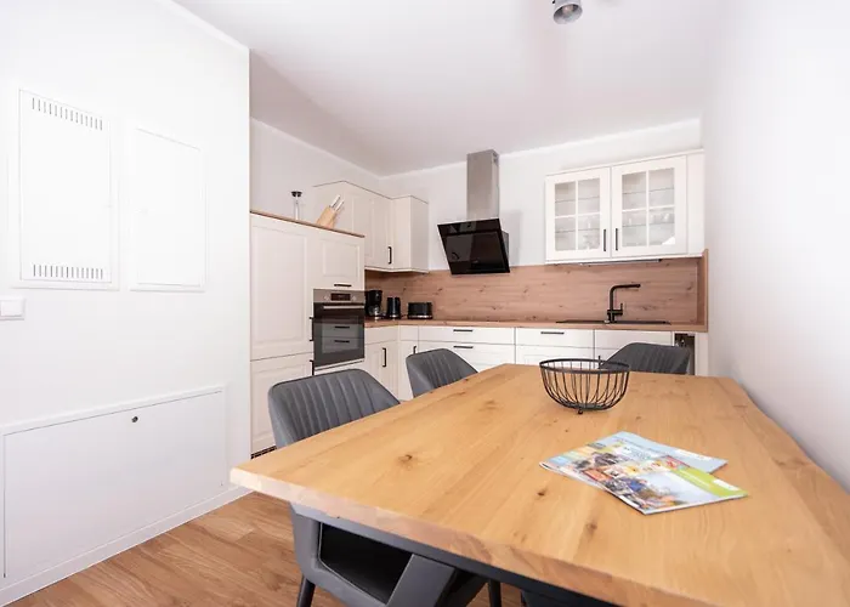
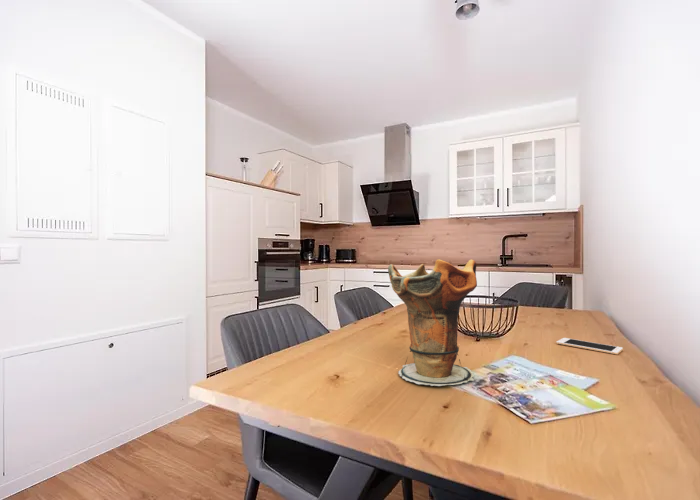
+ decorative vase [387,258,478,387]
+ cell phone [555,337,624,355]
